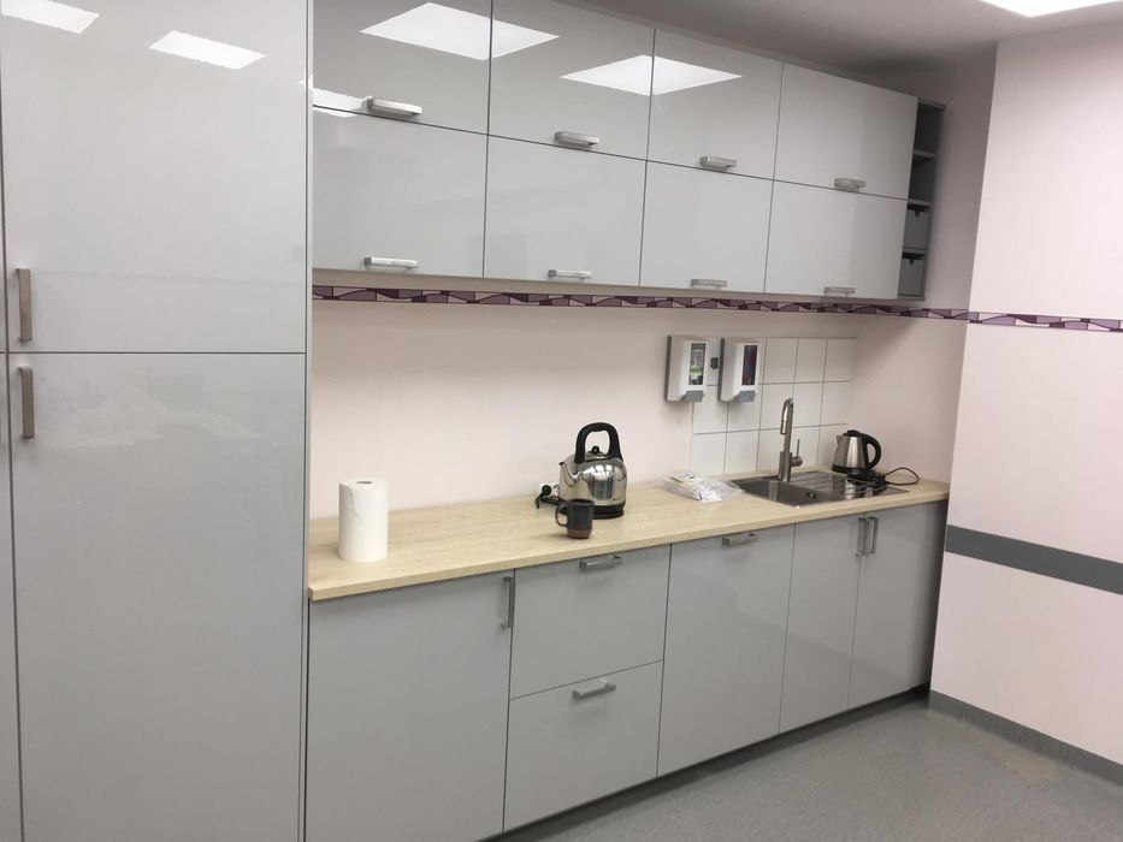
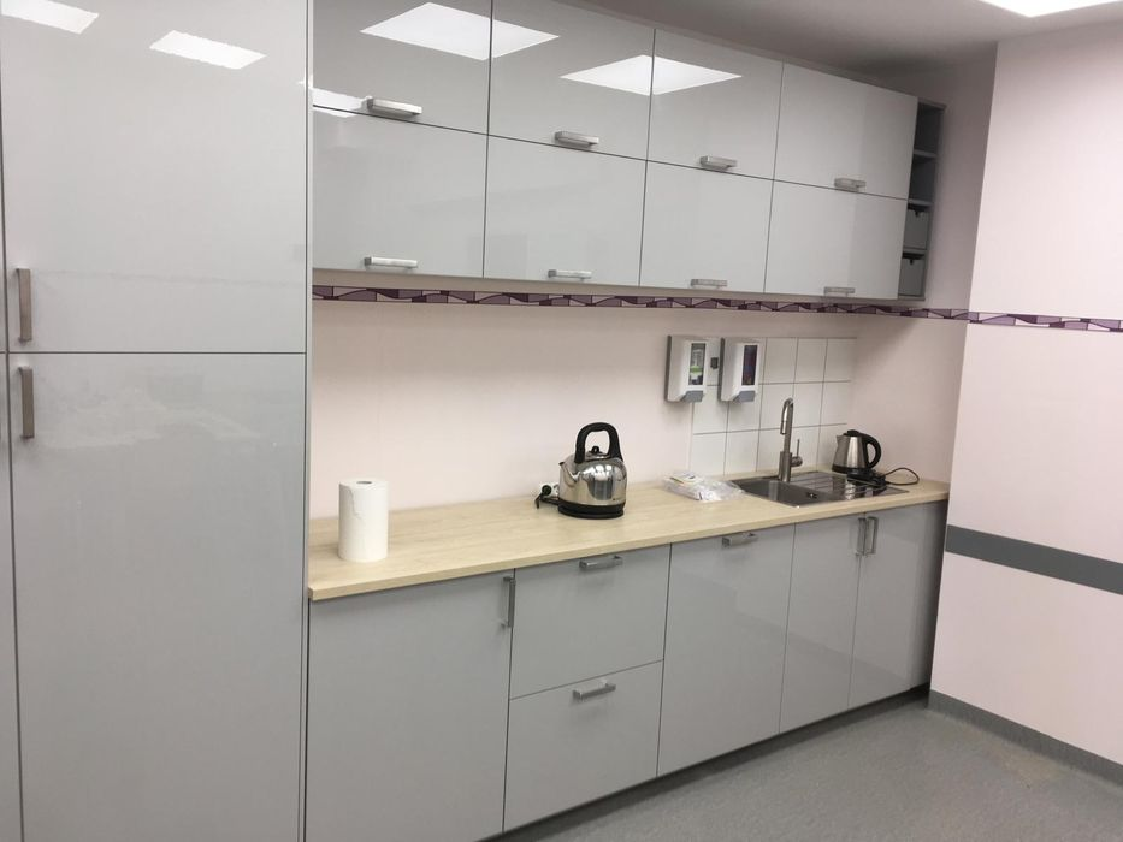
- mug [554,497,596,539]
